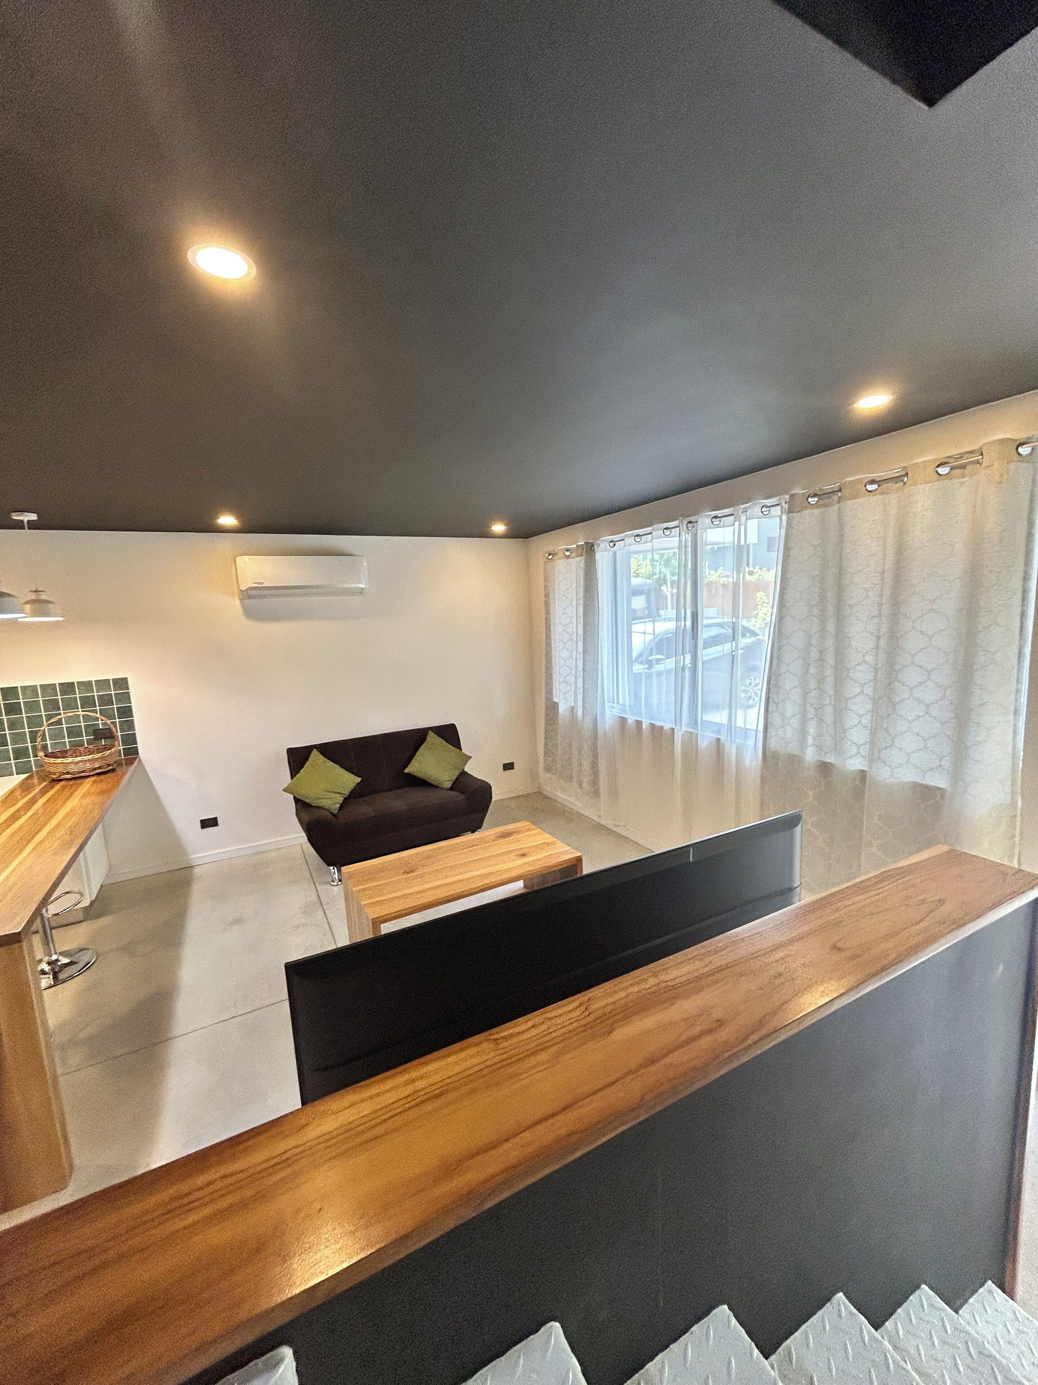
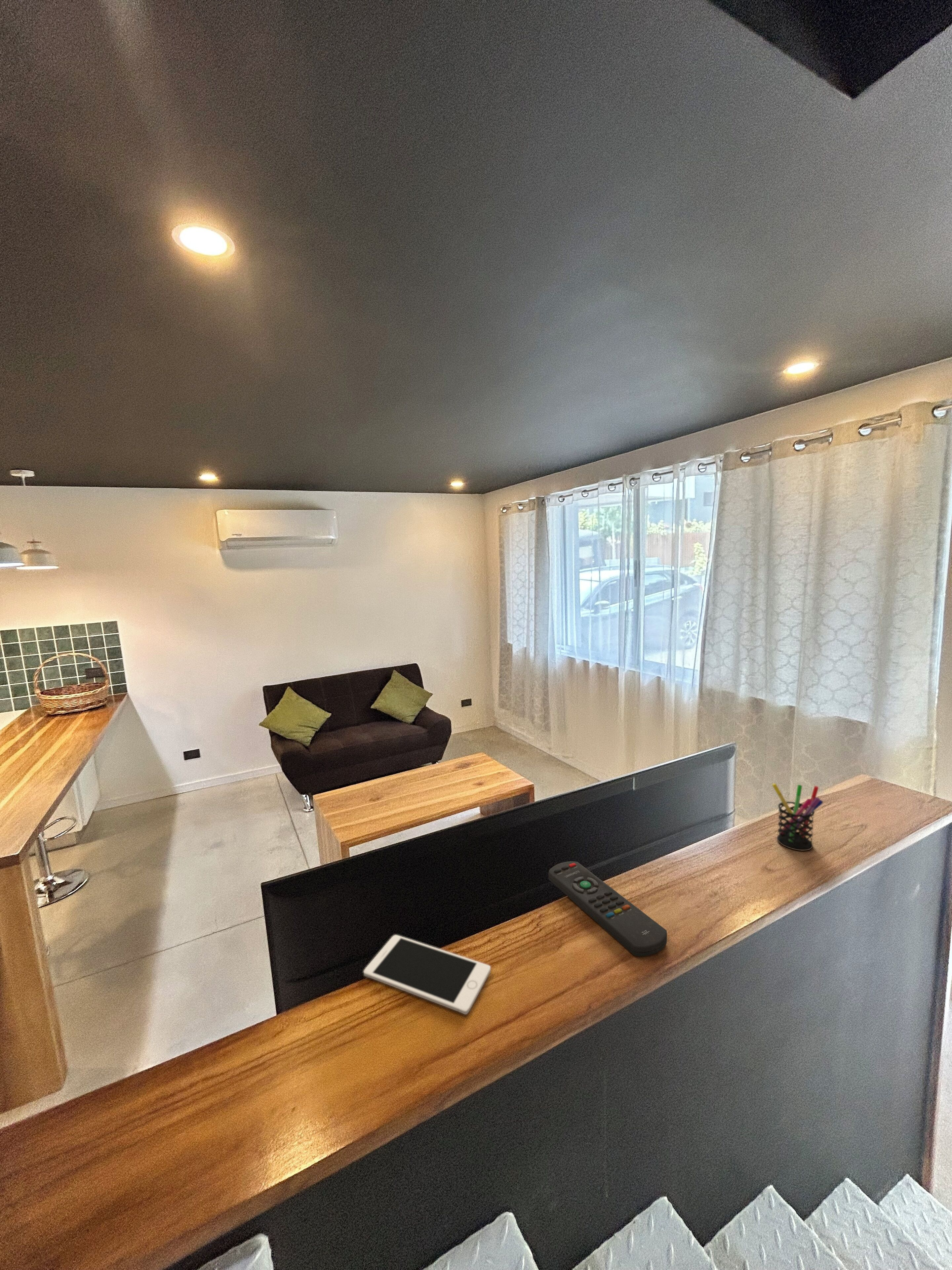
+ cell phone [363,935,491,1015]
+ remote control [548,861,667,957]
+ pen holder [772,783,823,851]
